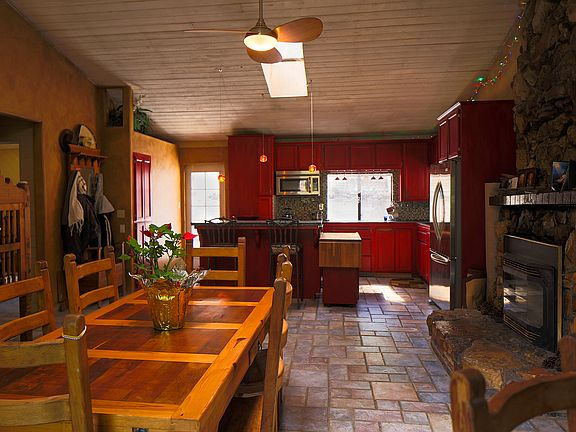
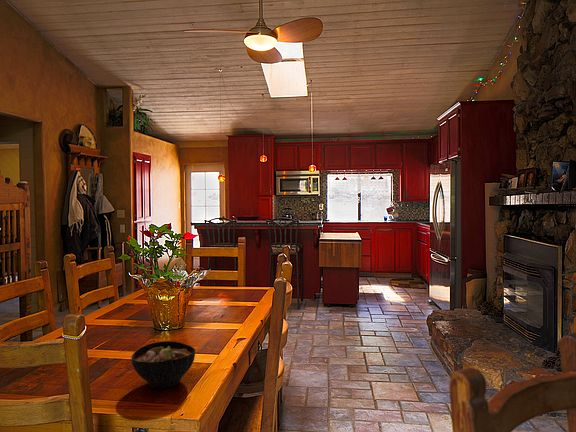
+ bowl [130,340,196,389]
